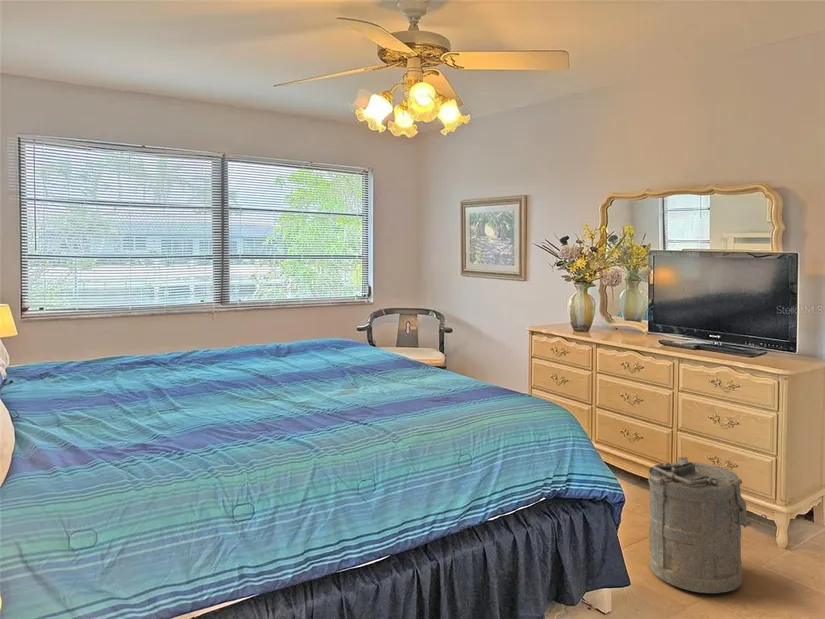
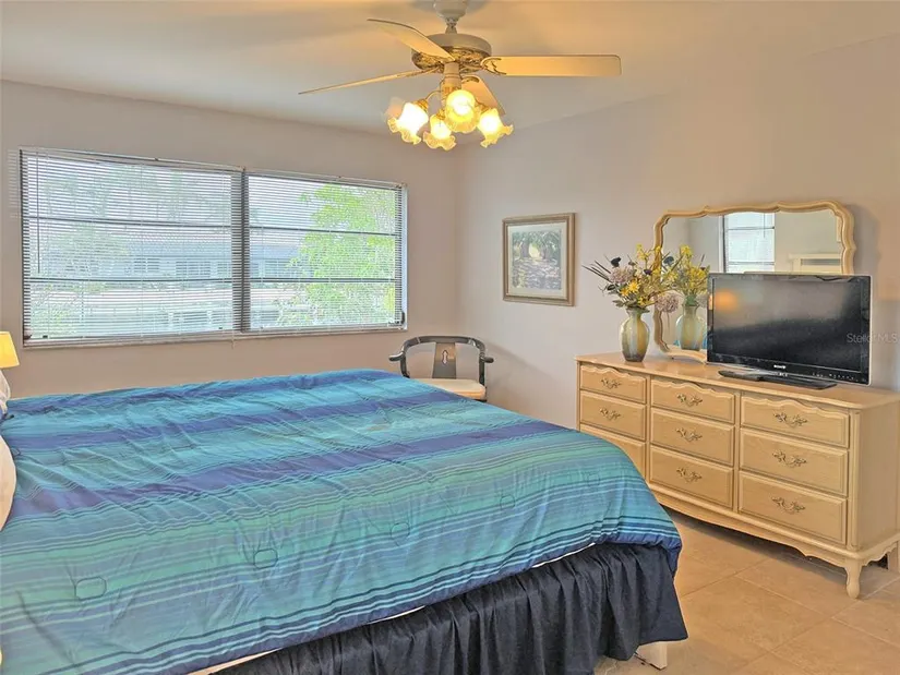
- laundry hamper [647,456,768,594]
